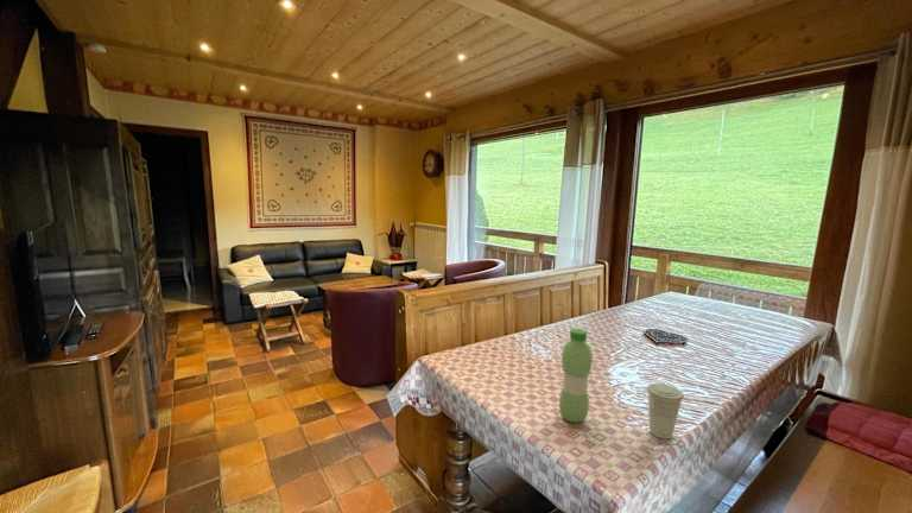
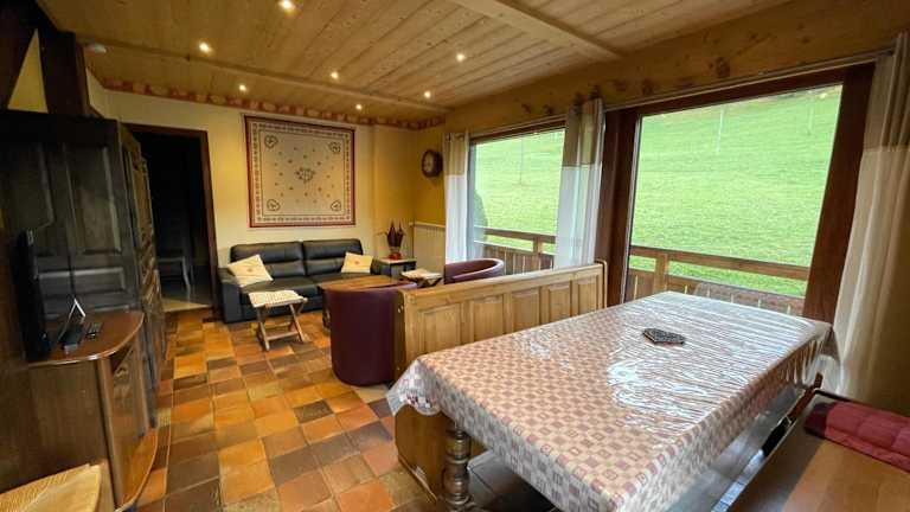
- water bottle [558,328,594,424]
- cup [646,382,685,441]
